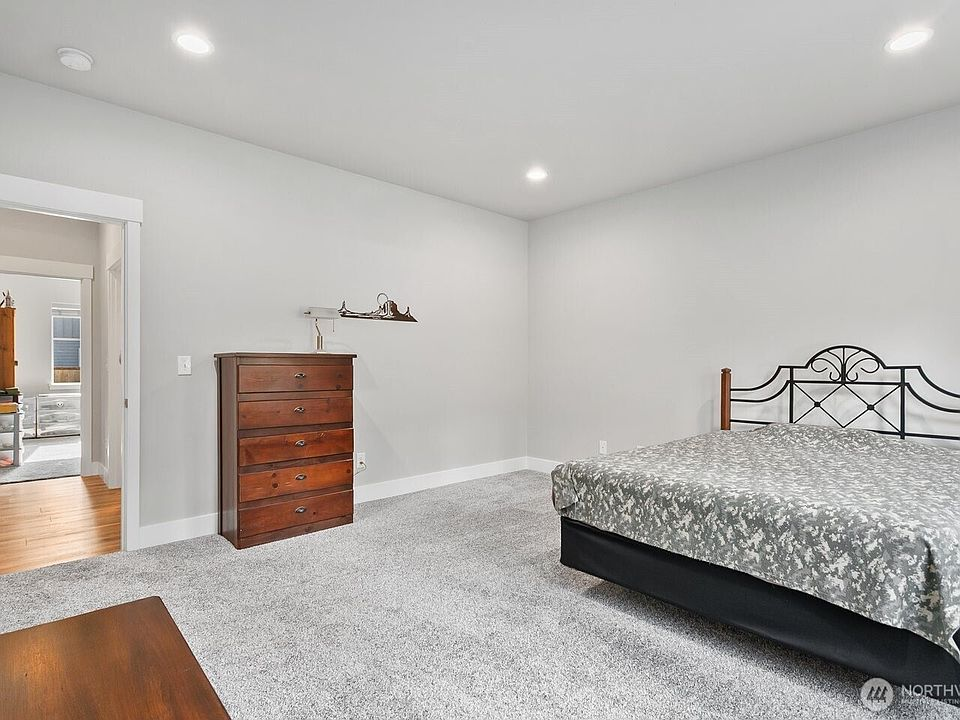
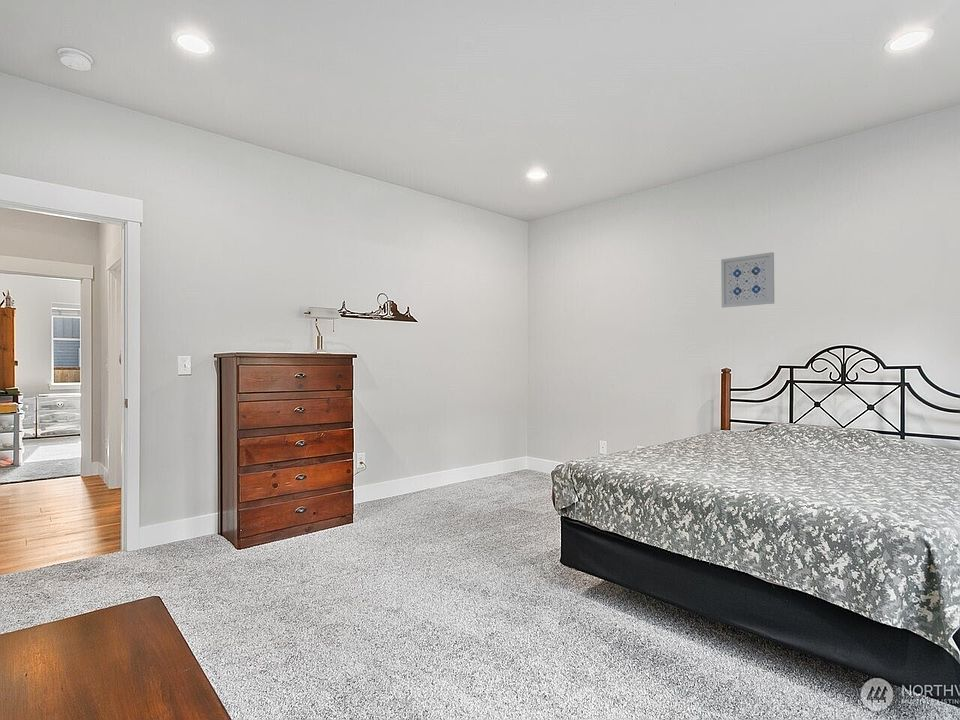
+ wall art [720,251,775,309]
